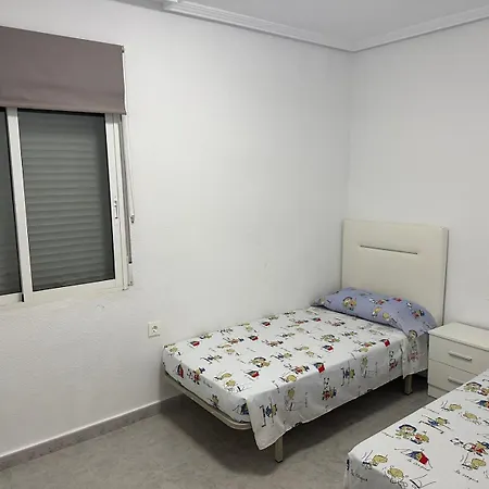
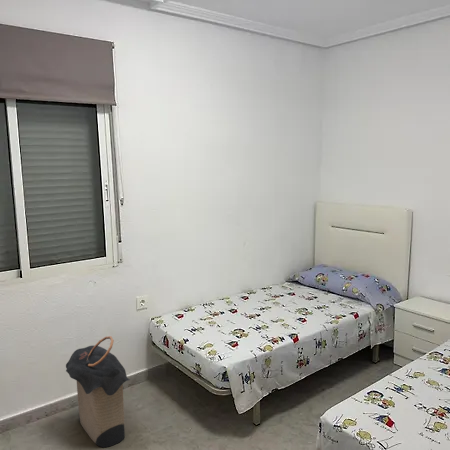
+ laundry hamper [65,335,131,449]
